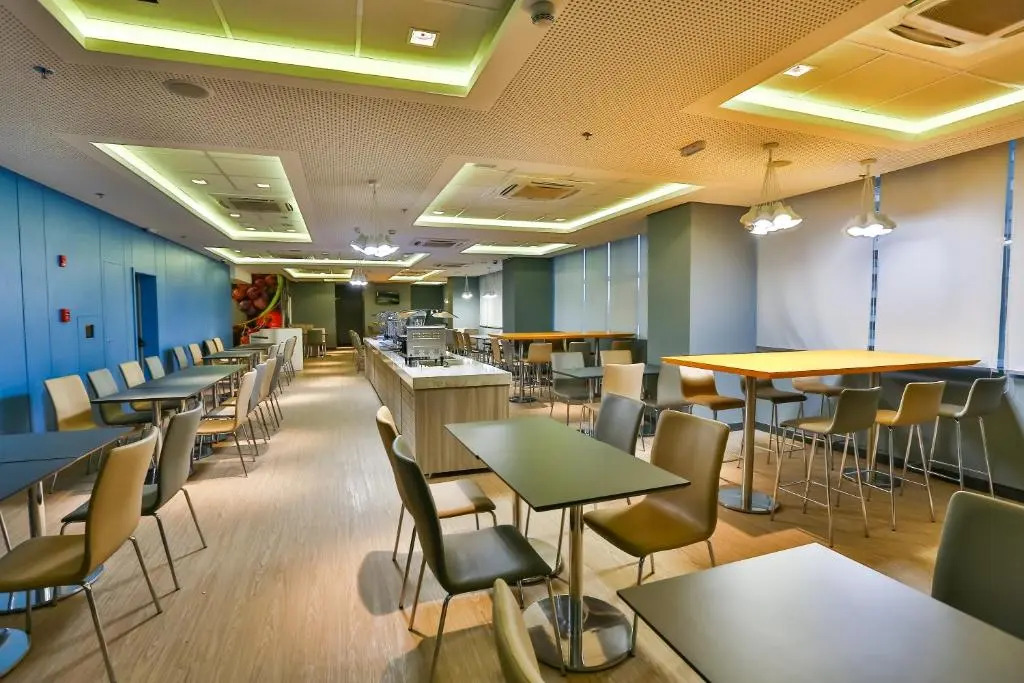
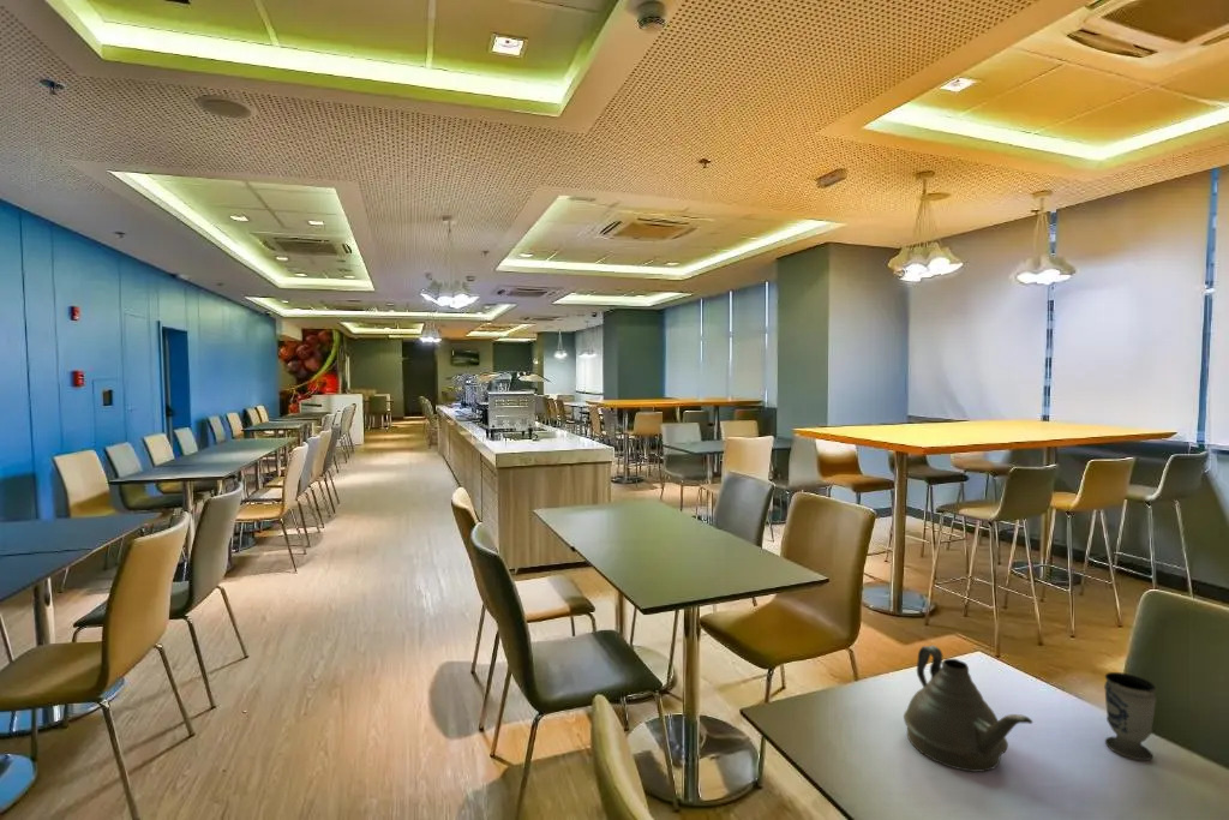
+ teapot [903,645,1033,773]
+ cup [1103,671,1158,761]
